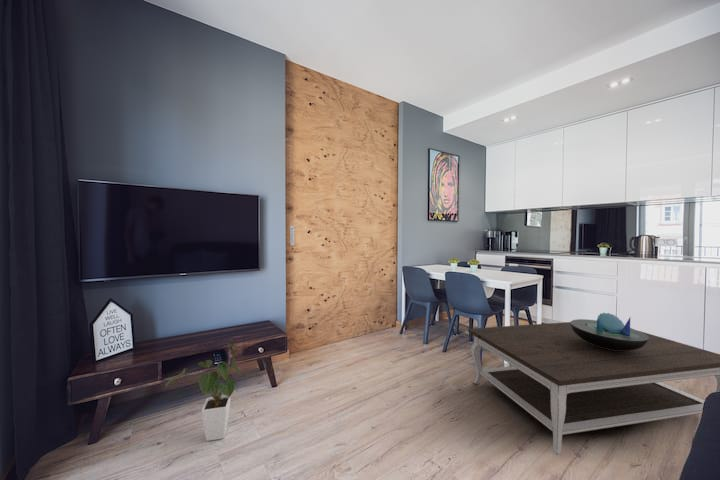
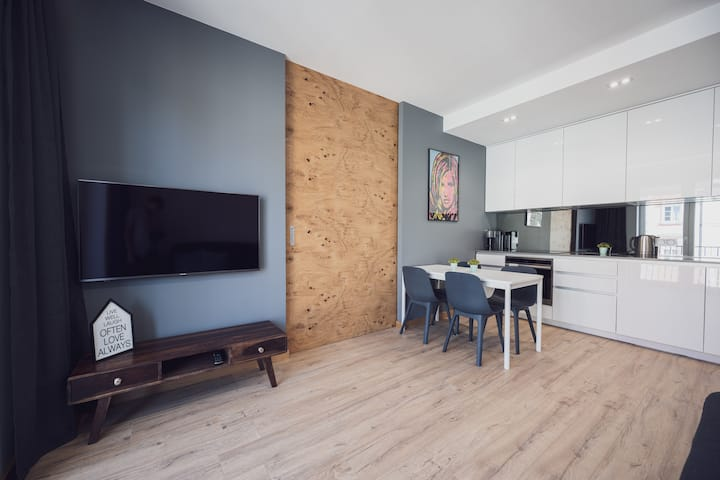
- decorative bowl [570,312,649,351]
- house plant [165,342,241,442]
- coffee table [467,321,720,455]
